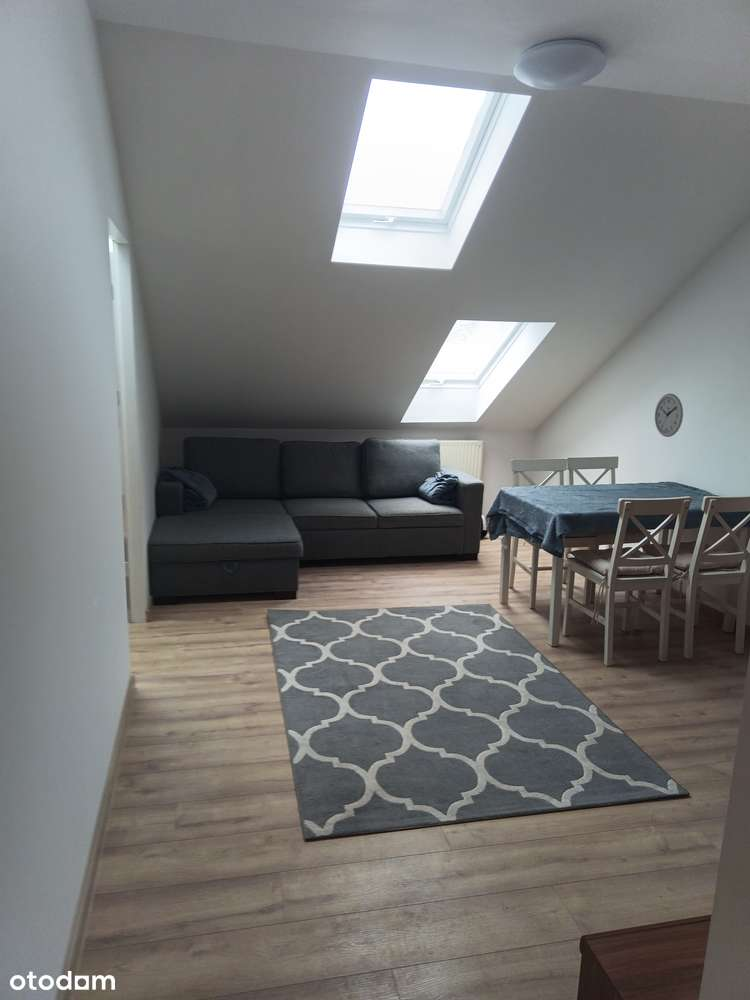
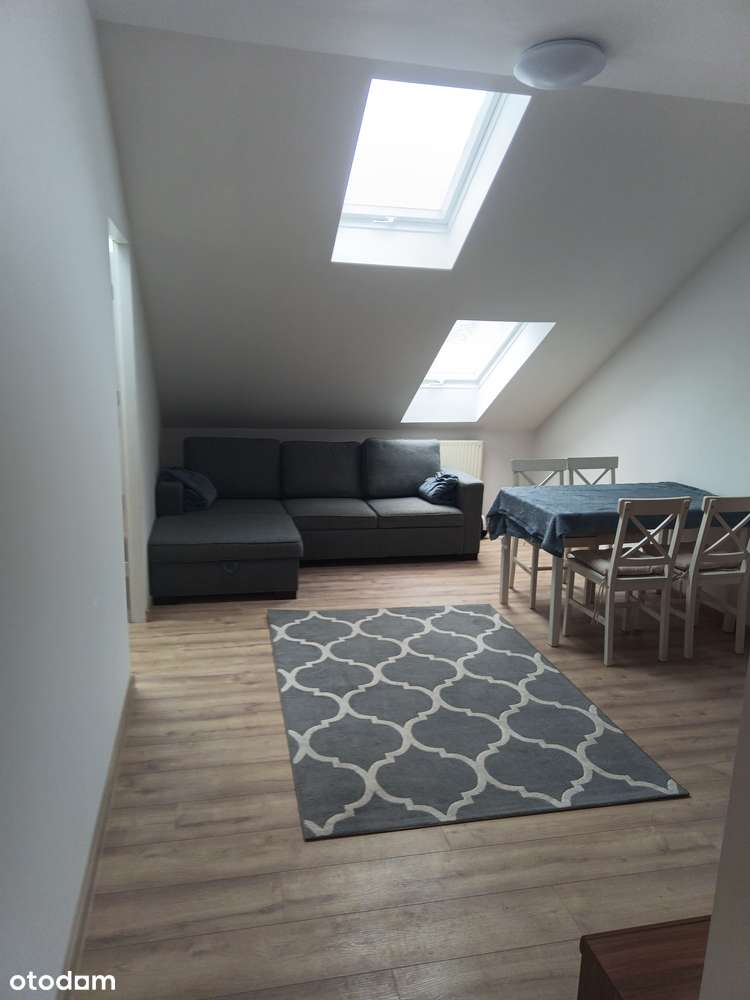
- wall clock [654,392,684,438]
